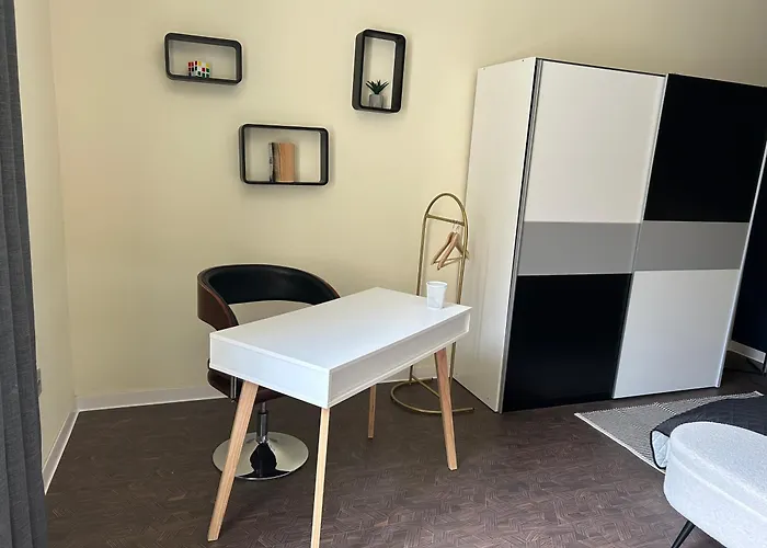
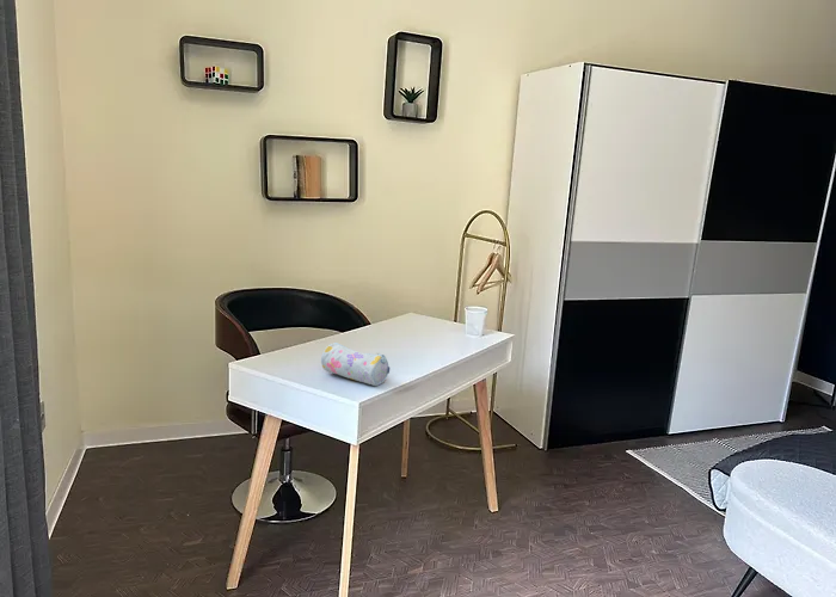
+ pencil case [320,341,391,387]
